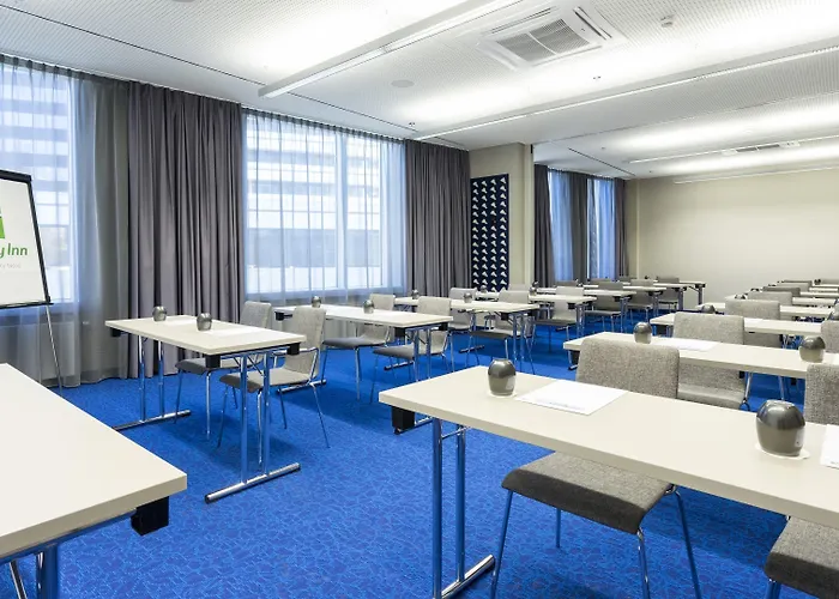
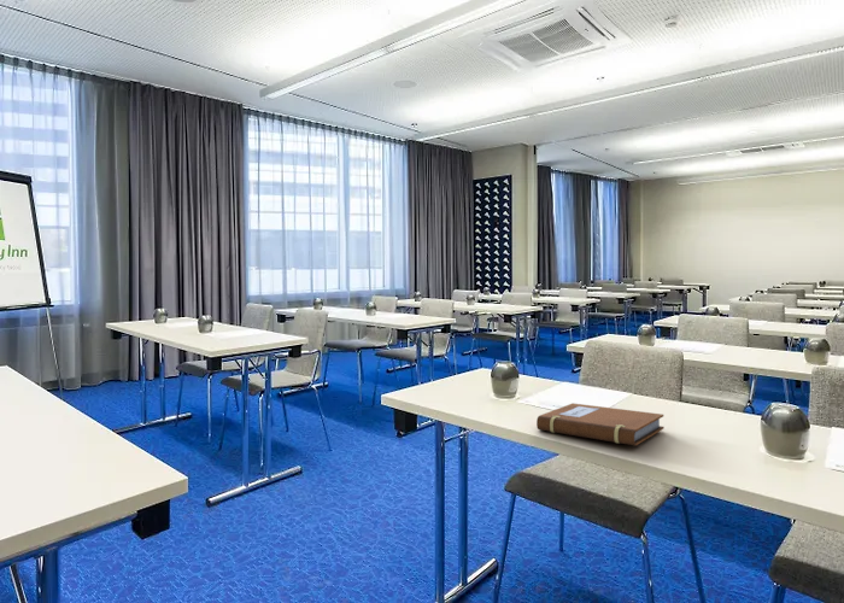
+ notebook [535,402,666,446]
